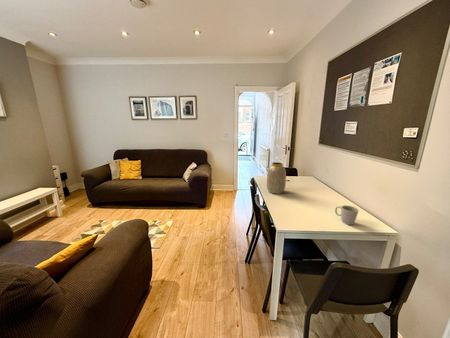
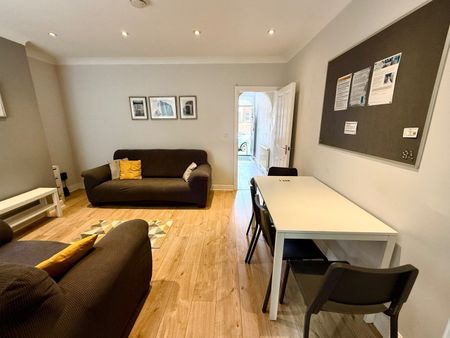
- vase [266,161,287,195]
- mug [334,204,360,226]
